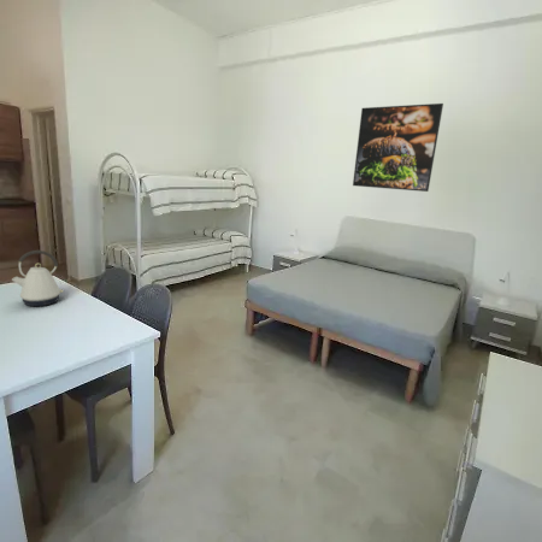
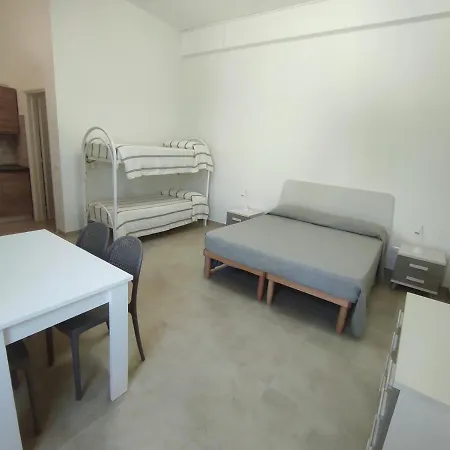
- kettle [11,249,64,307]
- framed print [352,102,444,193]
